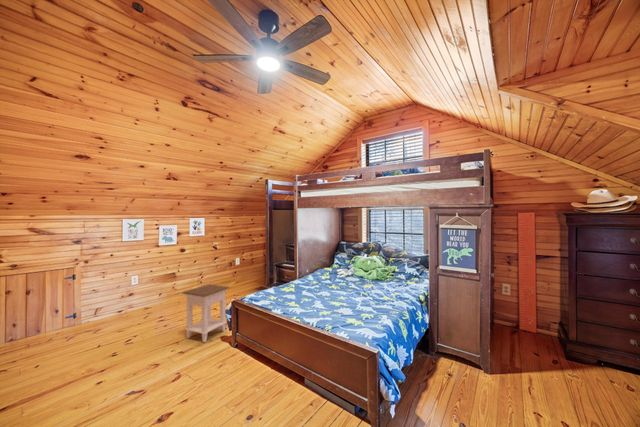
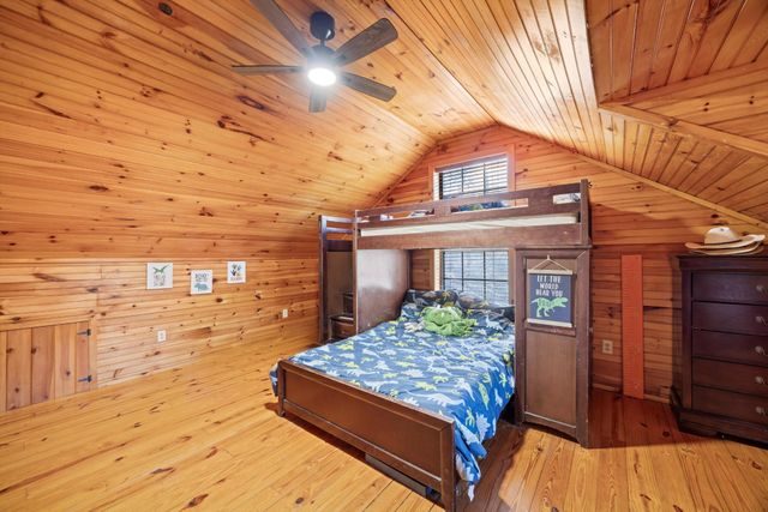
- nightstand [181,283,231,344]
